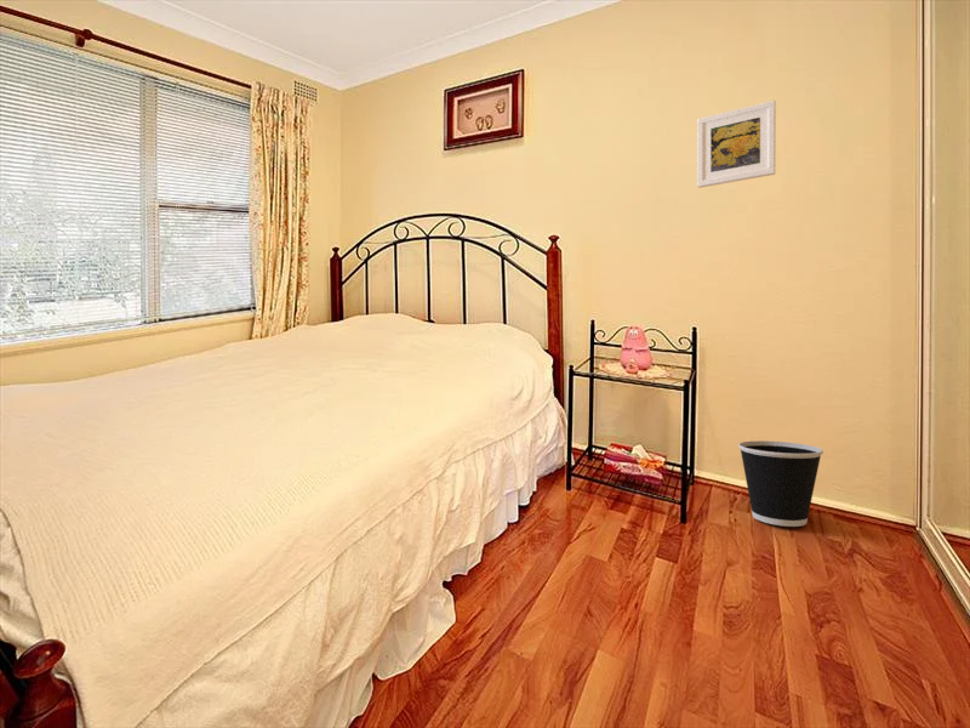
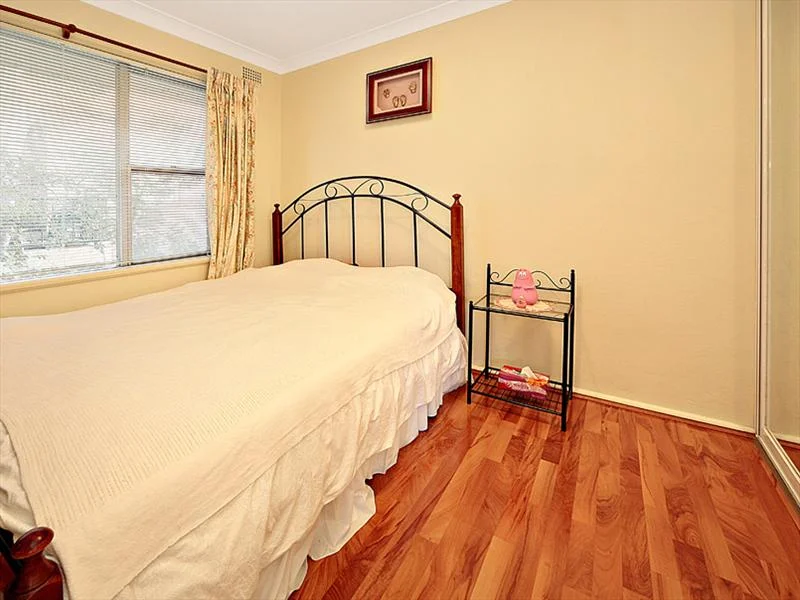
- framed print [696,99,777,189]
- wastebasket [737,439,824,528]
